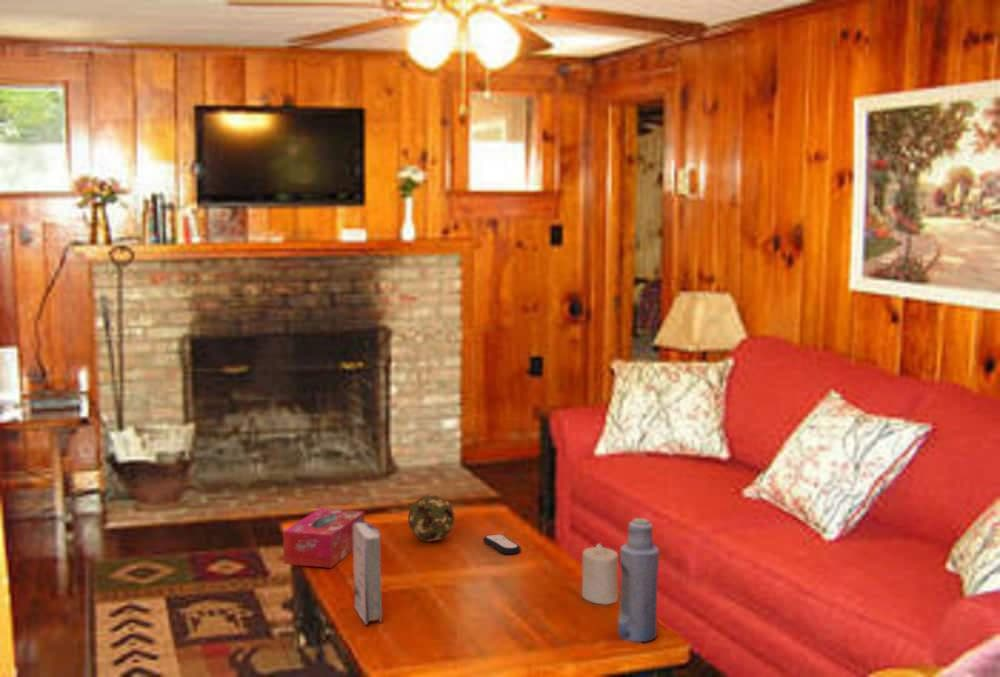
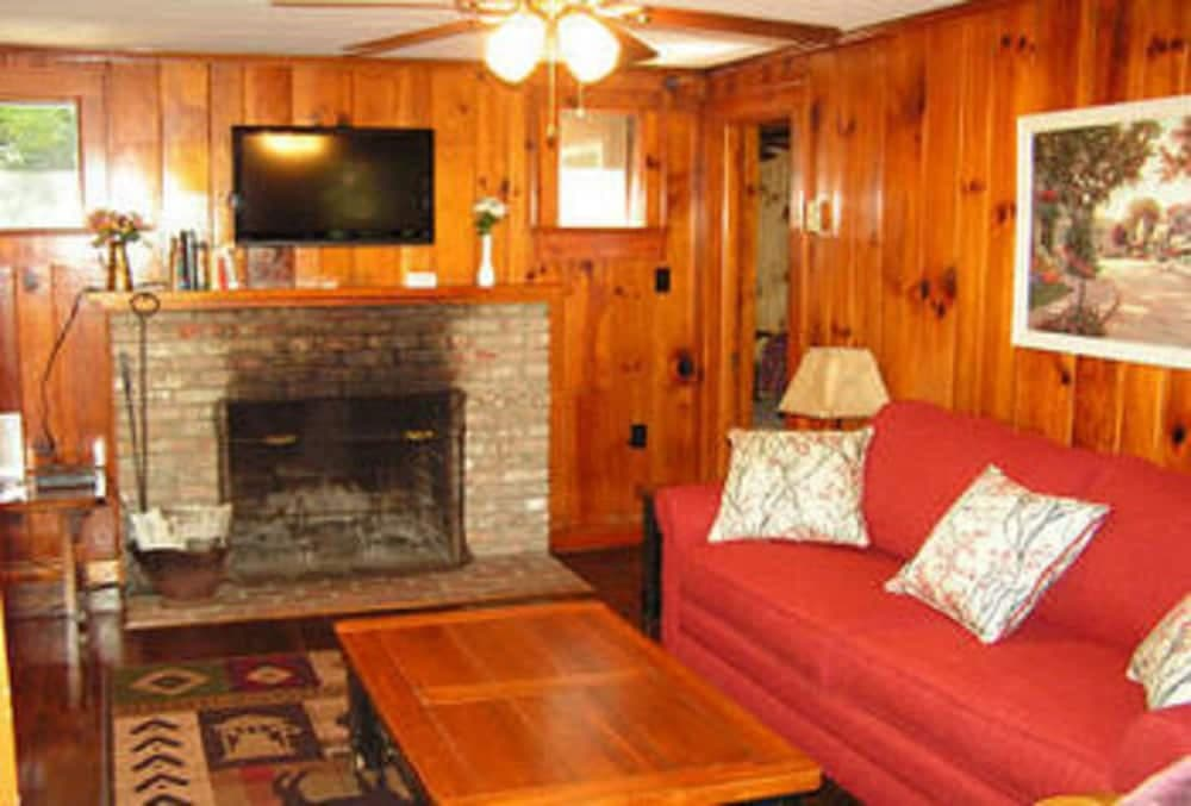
- decorative ball [407,494,456,543]
- tissue box [282,507,365,569]
- book [352,519,383,626]
- candle [581,542,619,605]
- remote control [482,533,522,555]
- bottle [617,517,660,643]
